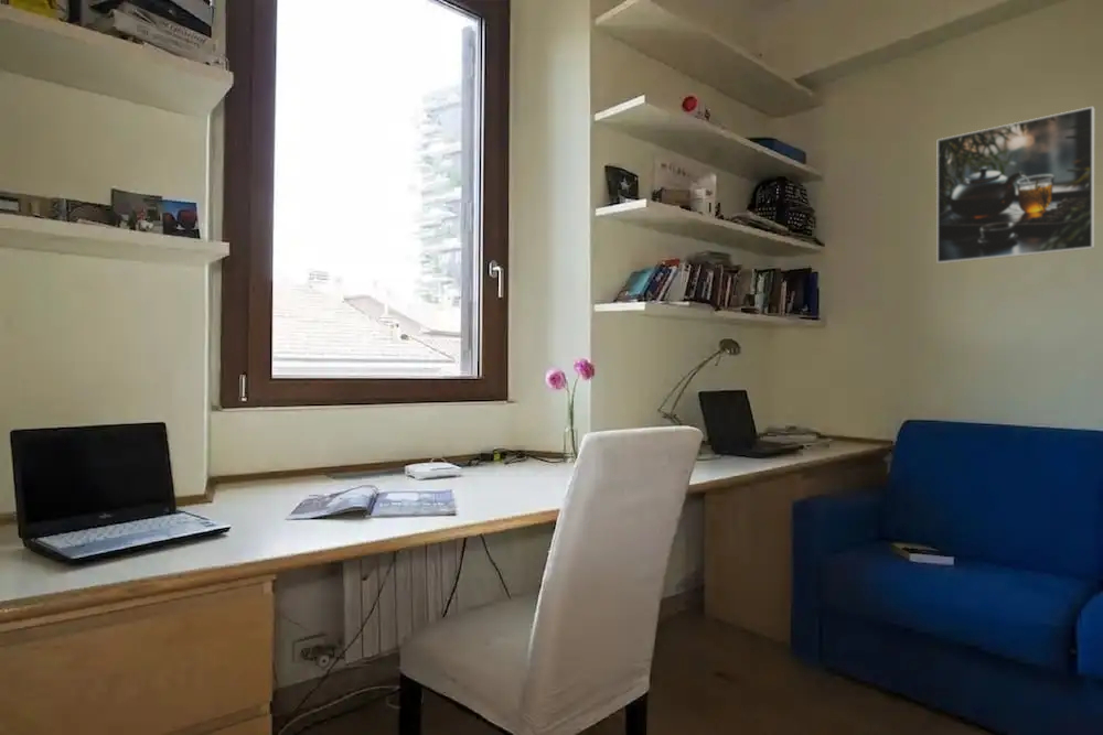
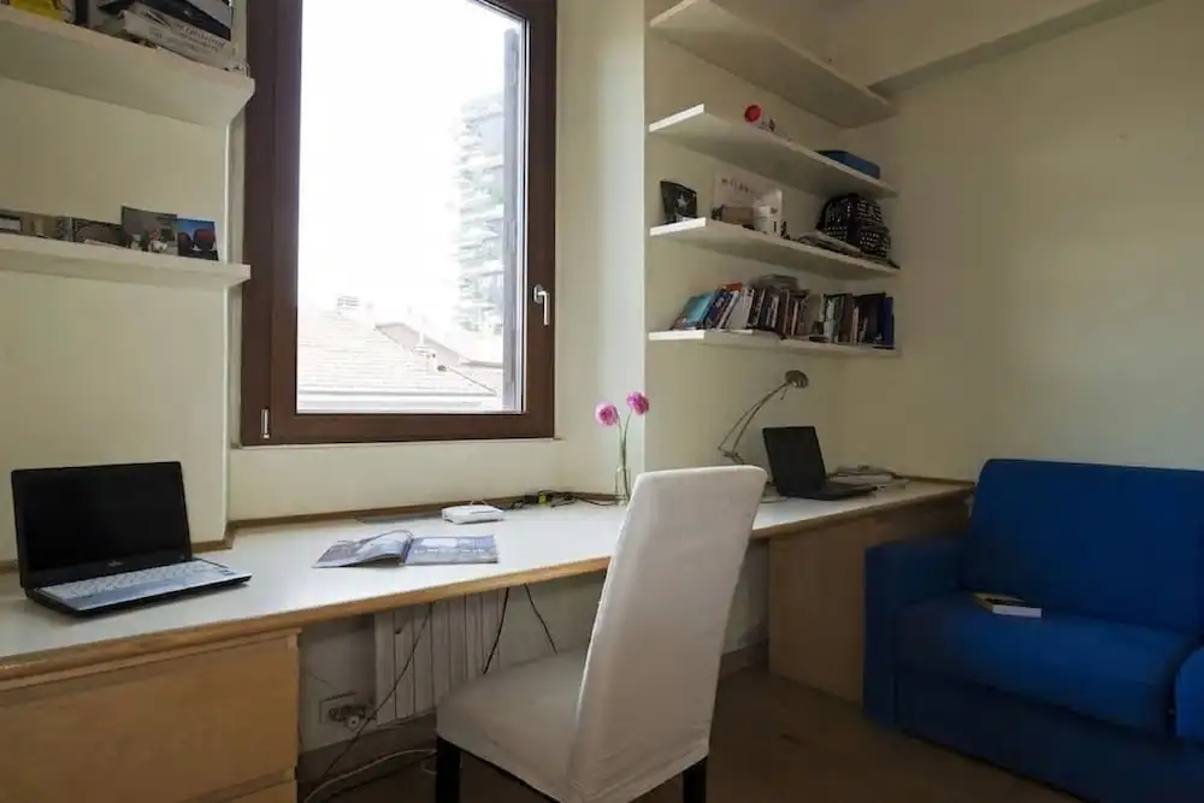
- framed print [935,106,1095,264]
